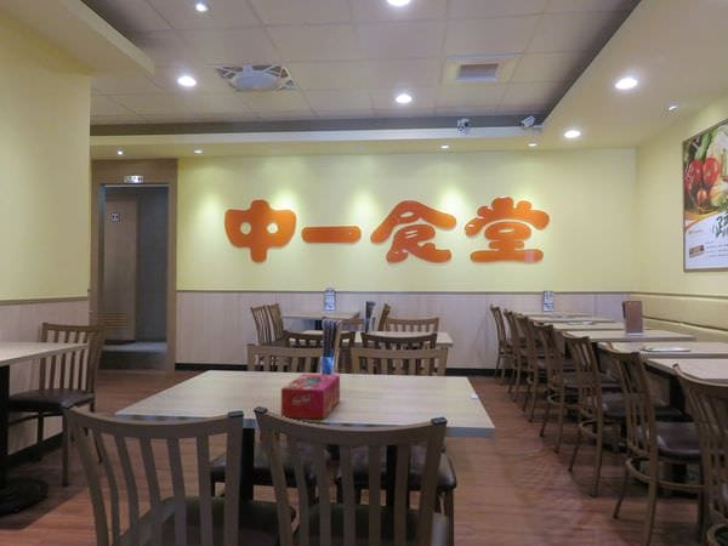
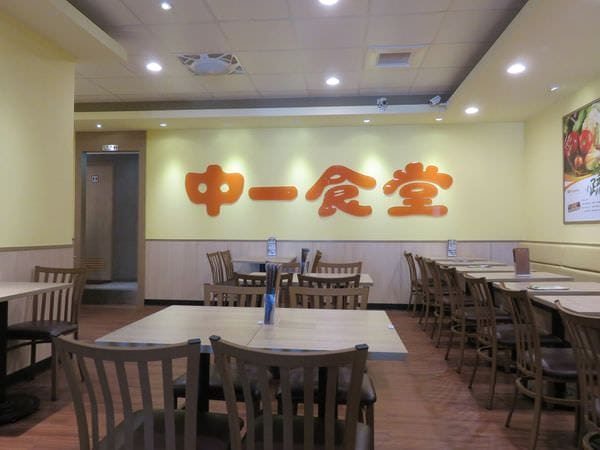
- tissue box [280,372,341,420]
